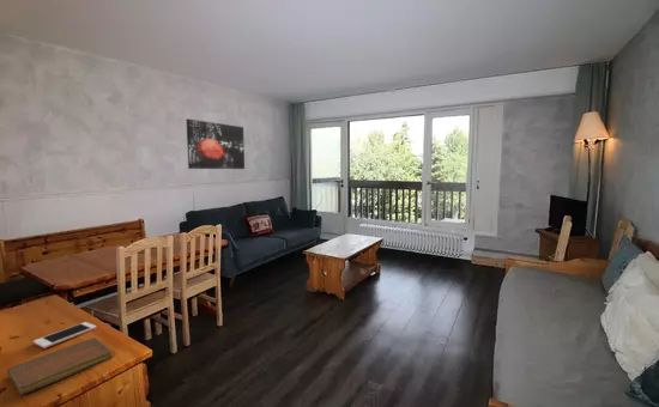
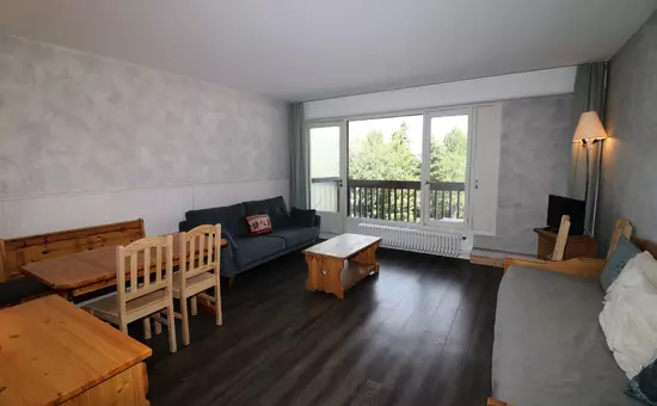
- wall art [185,117,246,170]
- cell phone [32,321,97,350]
- notebook [6,336,114,396]
